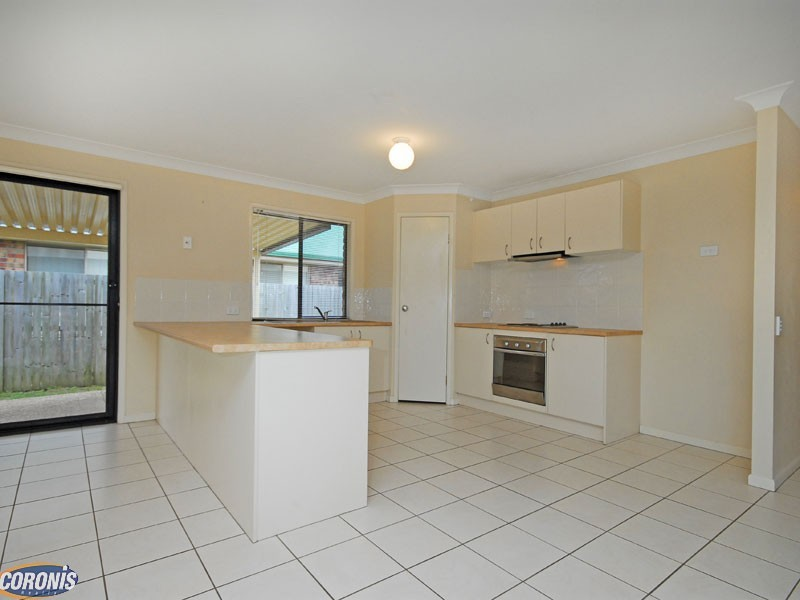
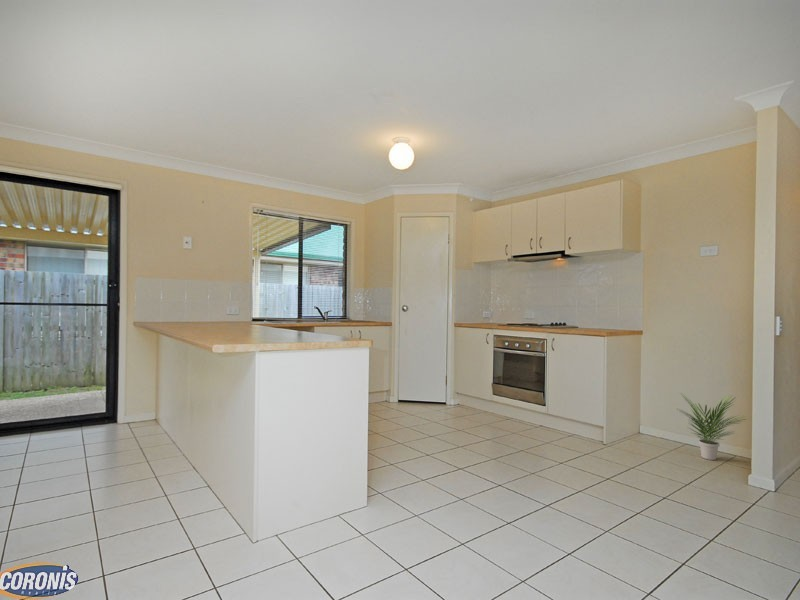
+ potted plant [677,392,747,461]
